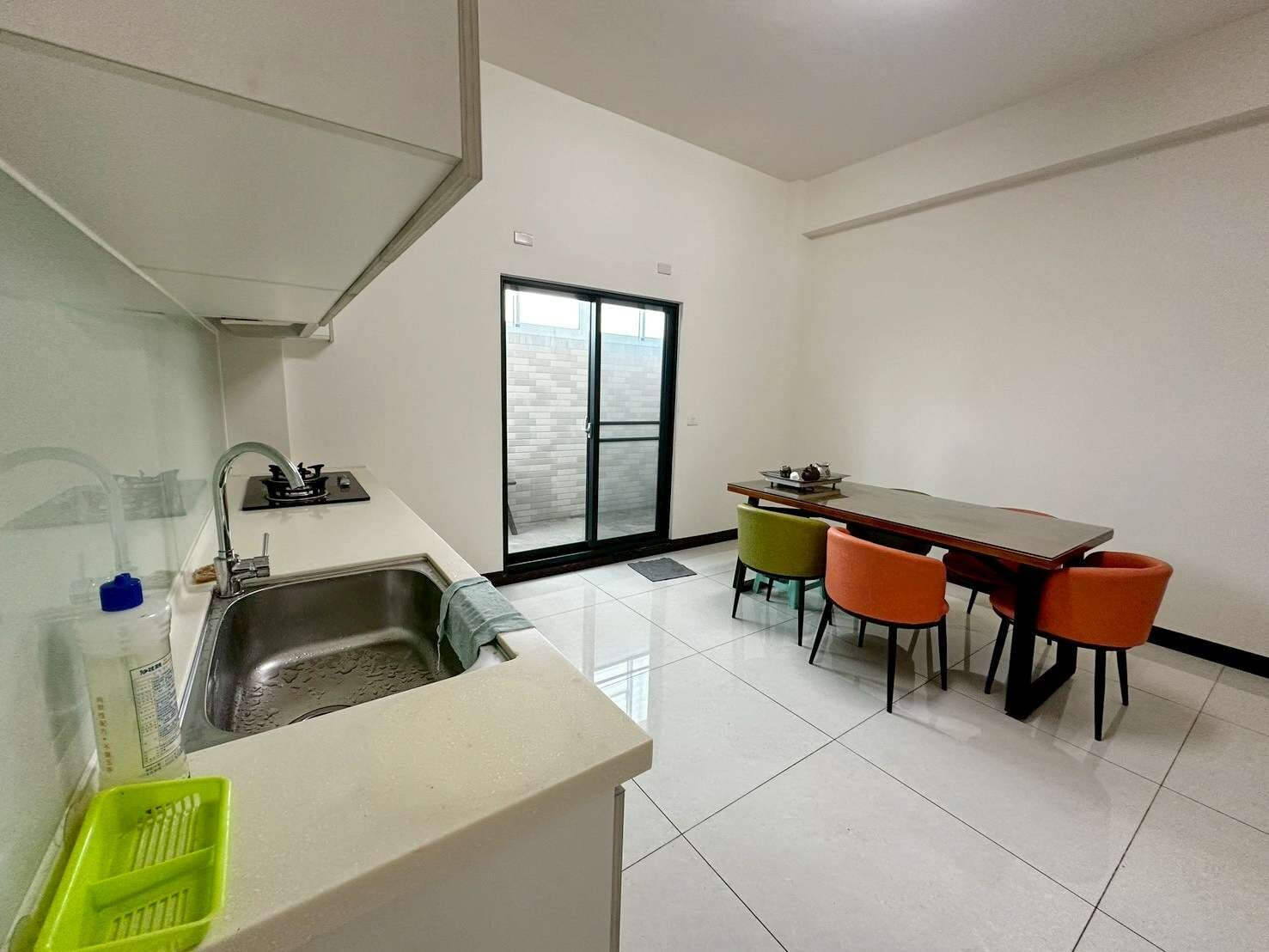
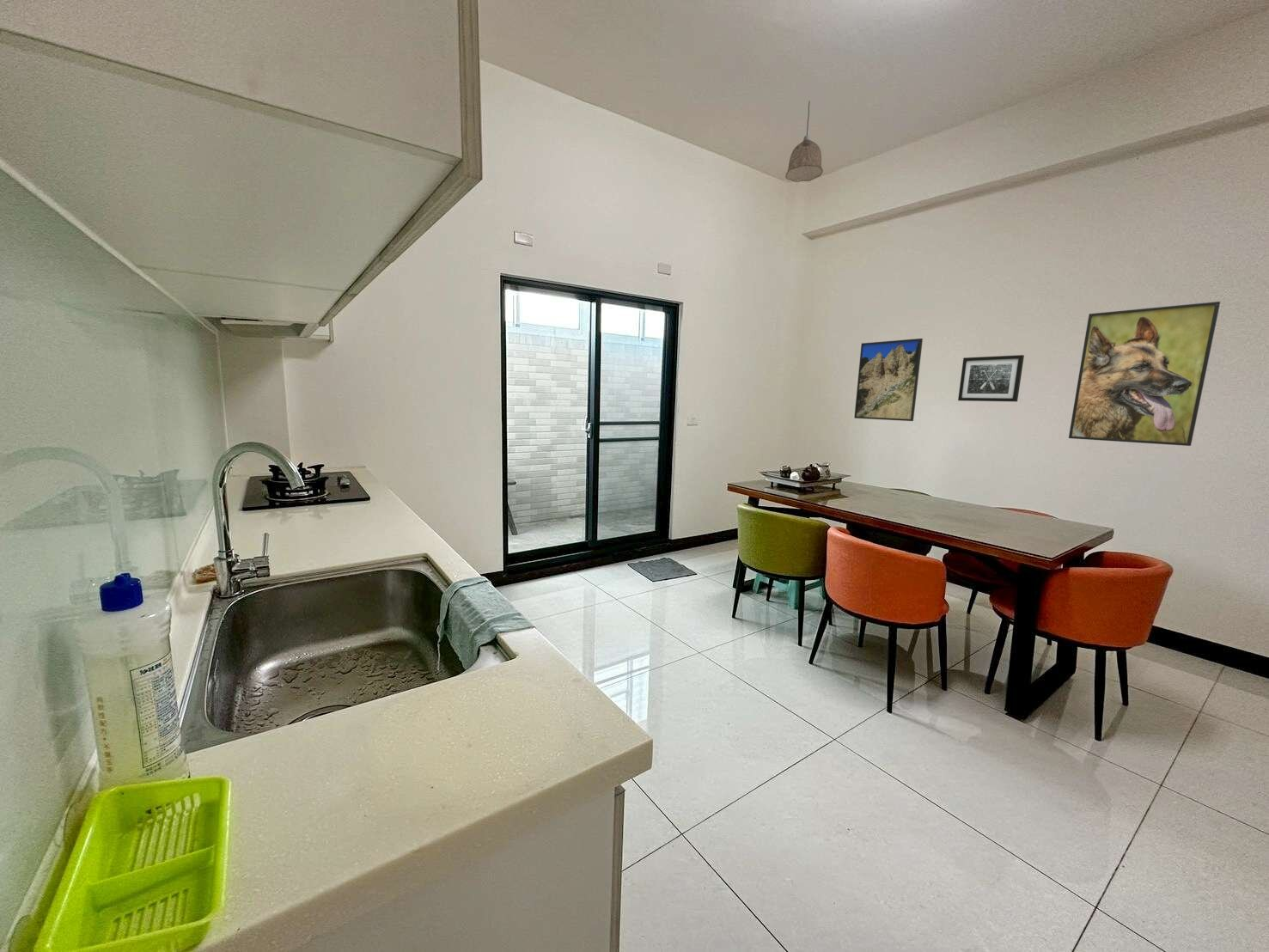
+ wall art [957,354,1025,402]
+ pendant lamp [784,101,824,183]
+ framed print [853,338,924,422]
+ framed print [1068,301,1221,447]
